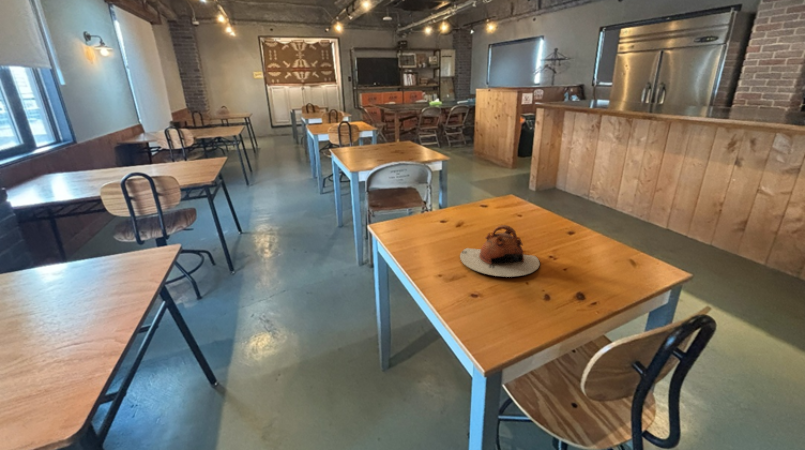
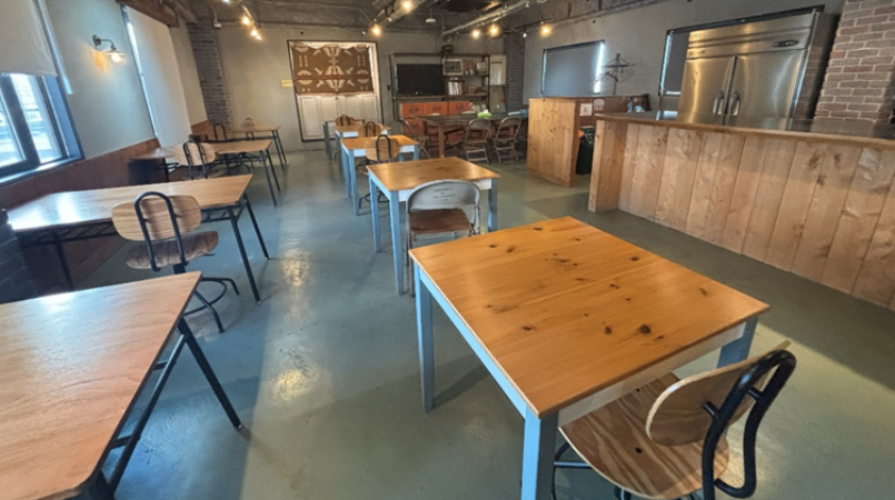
- teapot [459,224,541,278]
